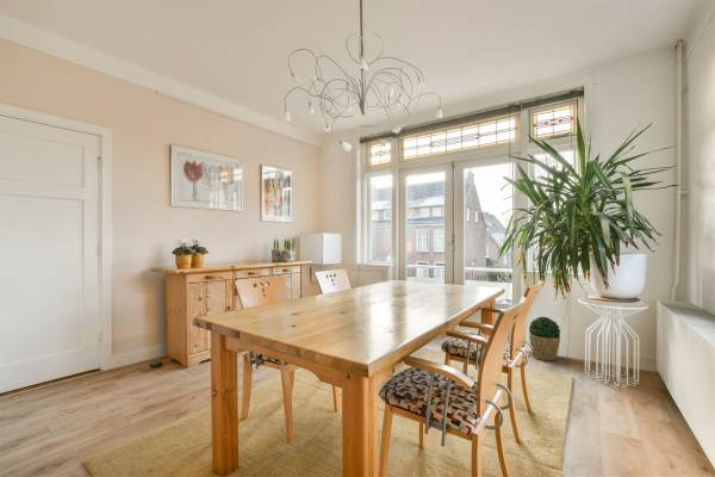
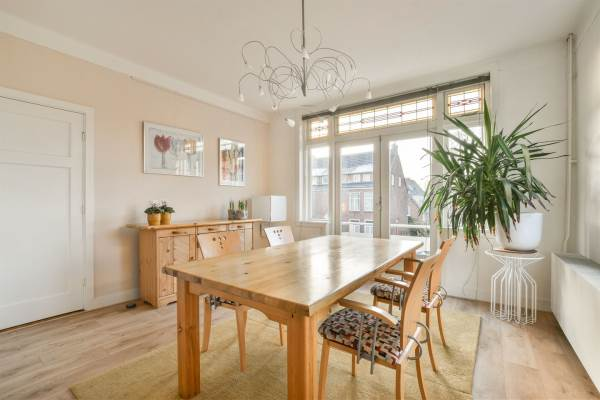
- potted plant [528,316,561,361]
